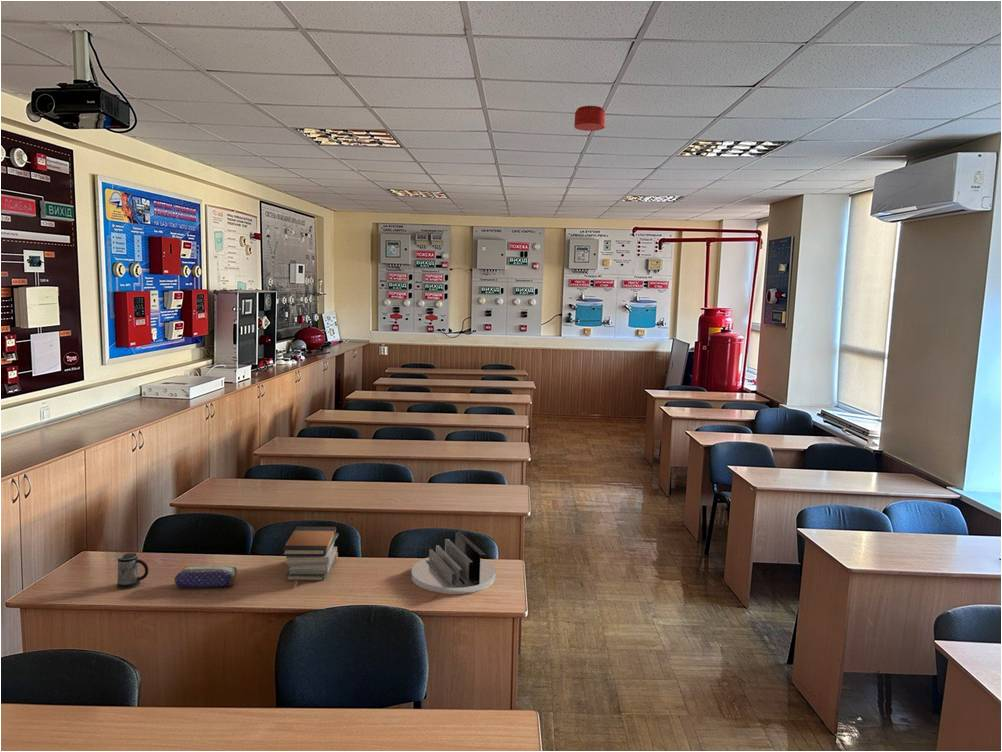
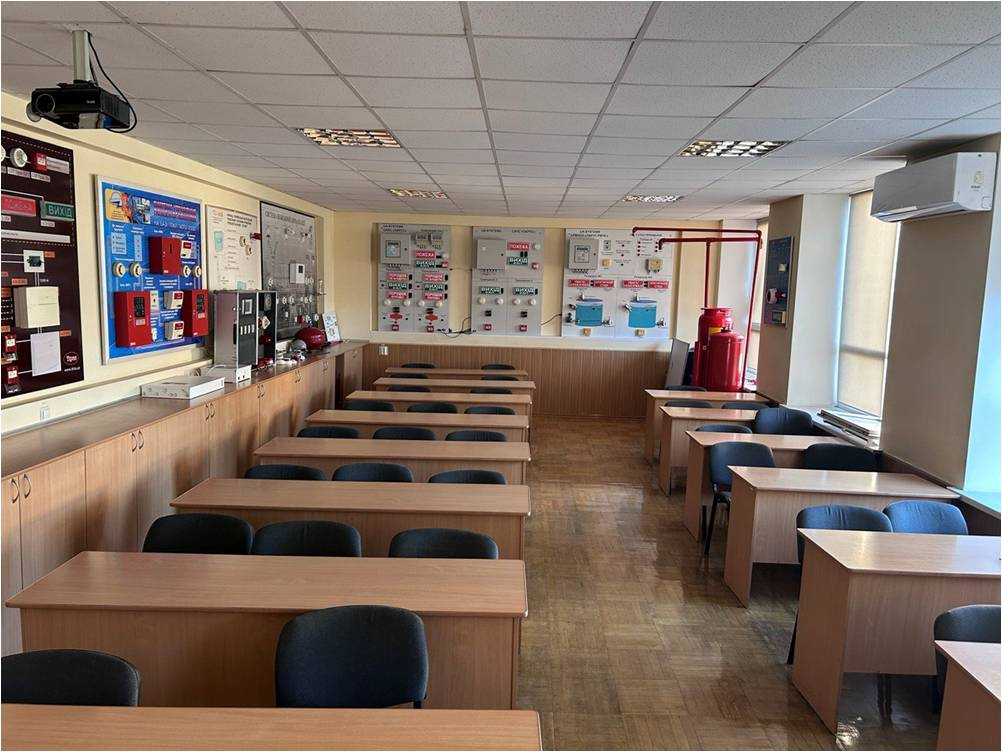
- mug [116,552,149,590]
- pencil case [173,565,238,588]
- desk organizer [411,531,496,595]
- smoke detector [573,105,606,132]
- book stack [281,526,340,582]
